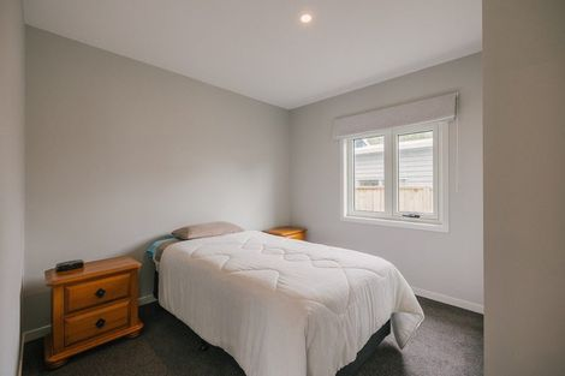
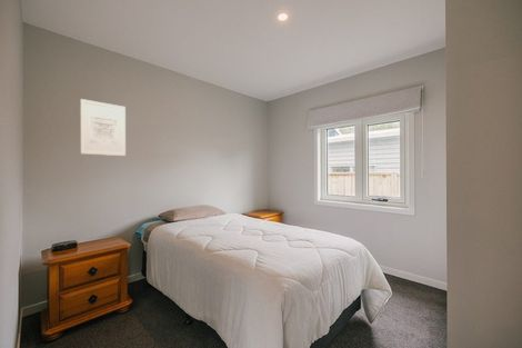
+ wall art [80,98,127,157]
